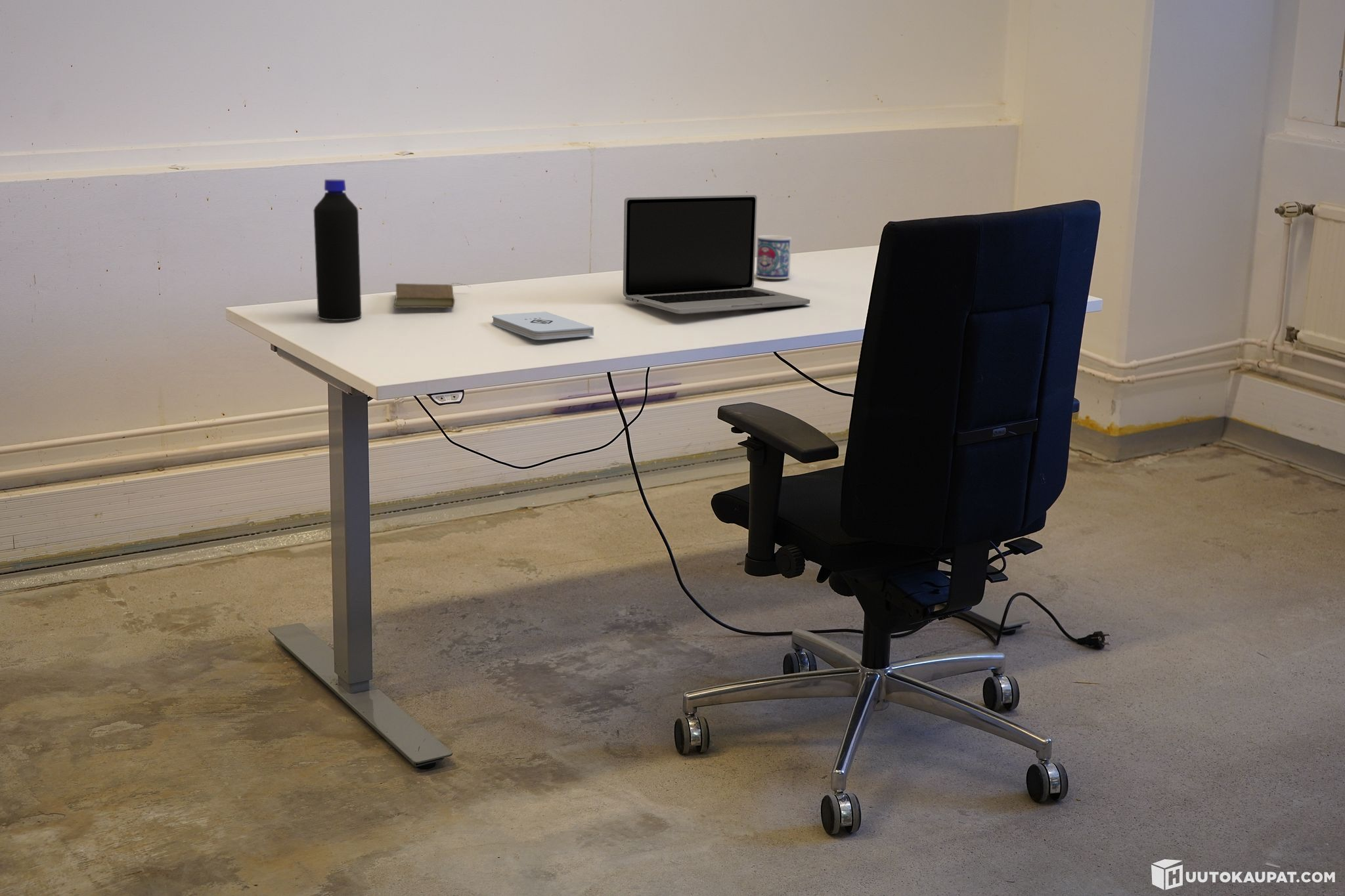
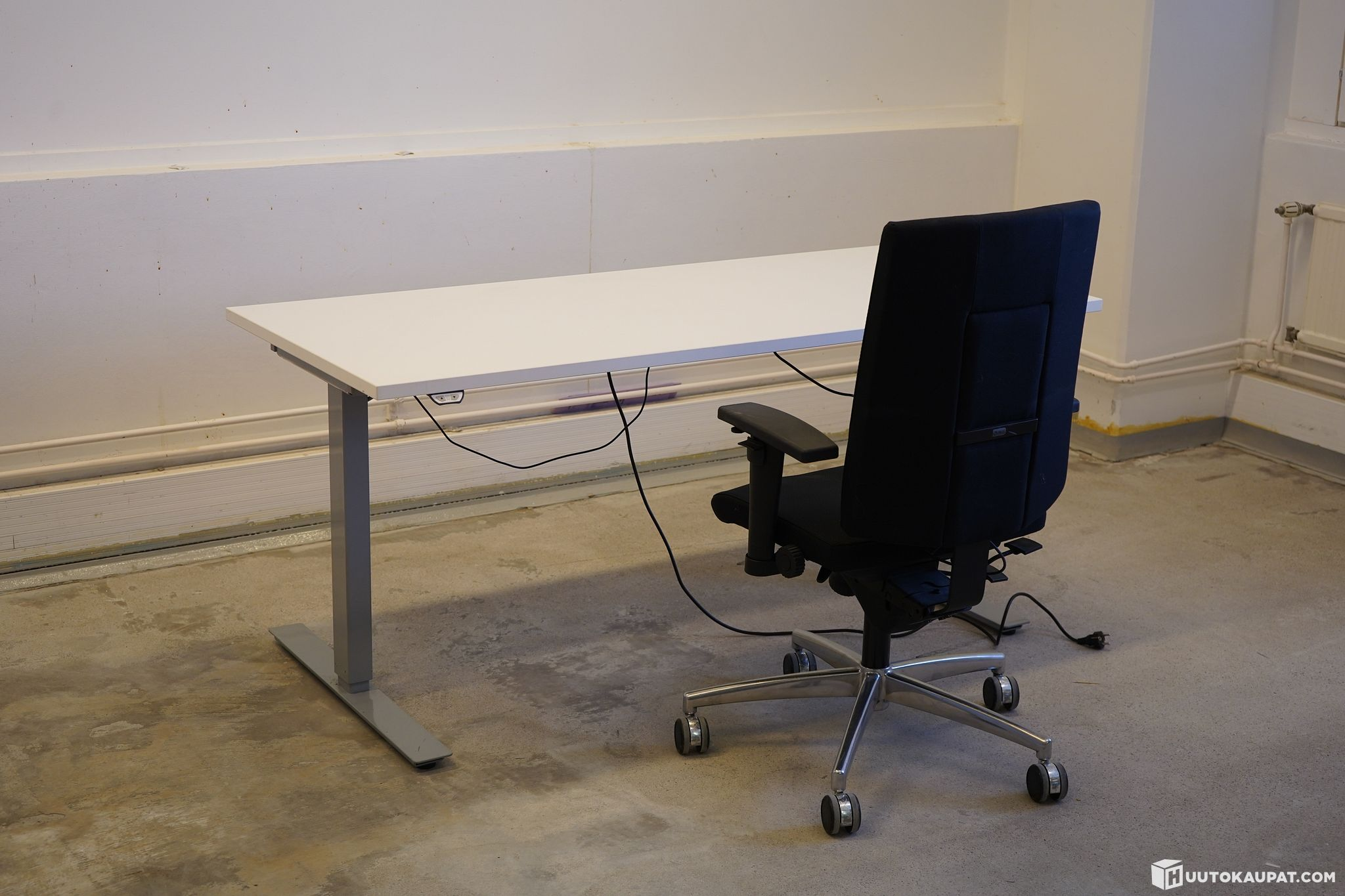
- bottle [313,179,362,321]
- notepad [491,311,594,341]
- laptop [623,194,810,315]
- book [393,282,472,309]
- mug [755,234,792,280]
